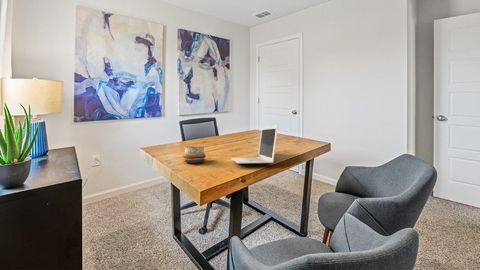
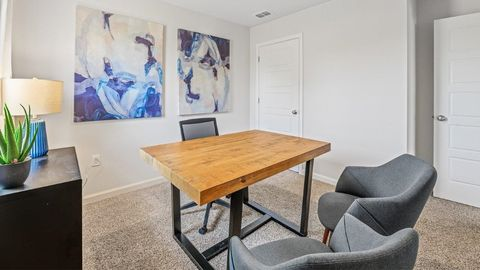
- laptop [231,124,279,164]
- decorative bowl [182,146,207,164]
